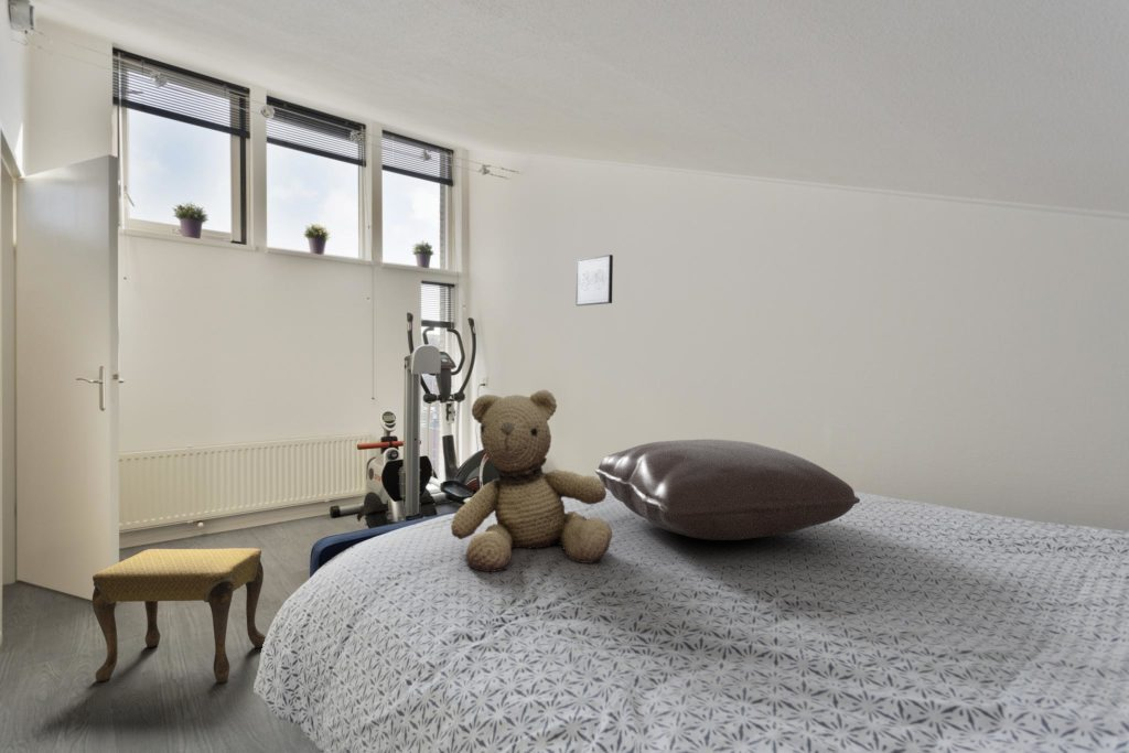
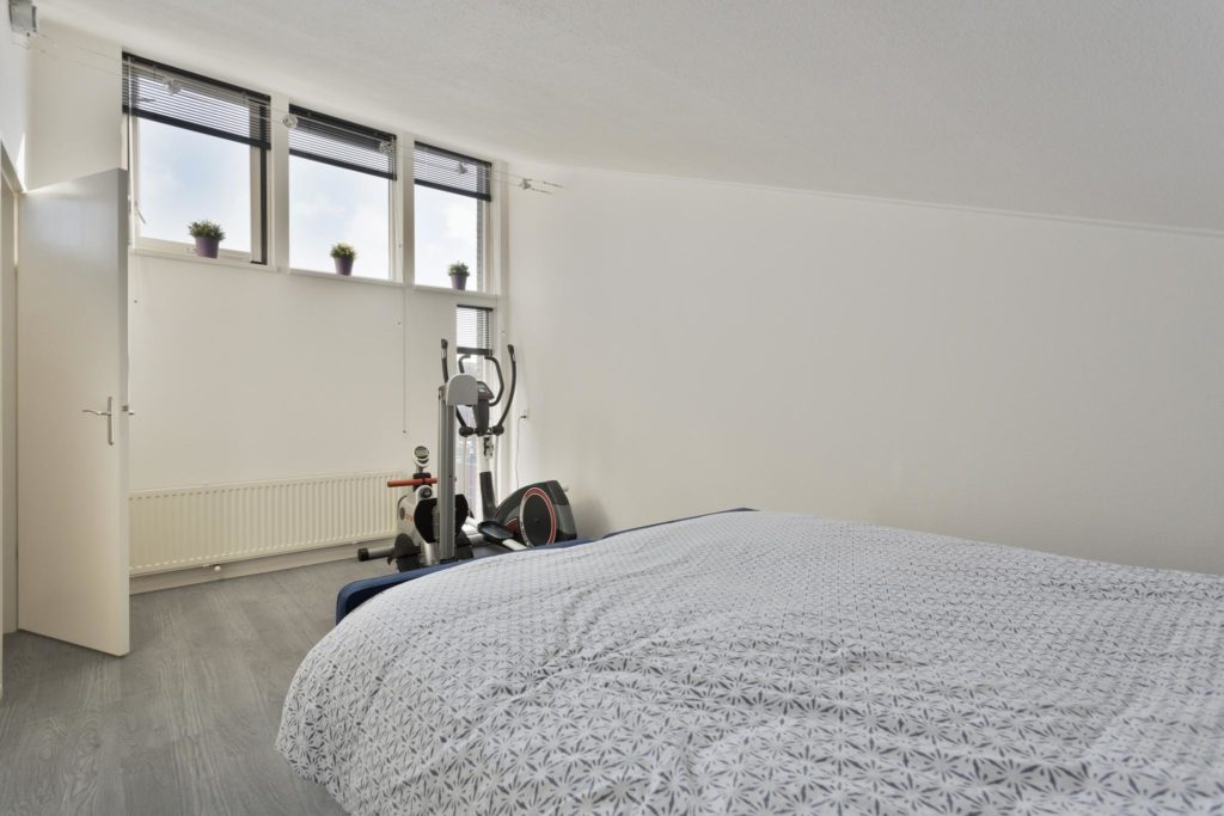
- footstool [92,547,267,685]
- teddy bear [450,388,613,573]
- pillow [594,438,861,541]
- wall art [574,254,614,306]
